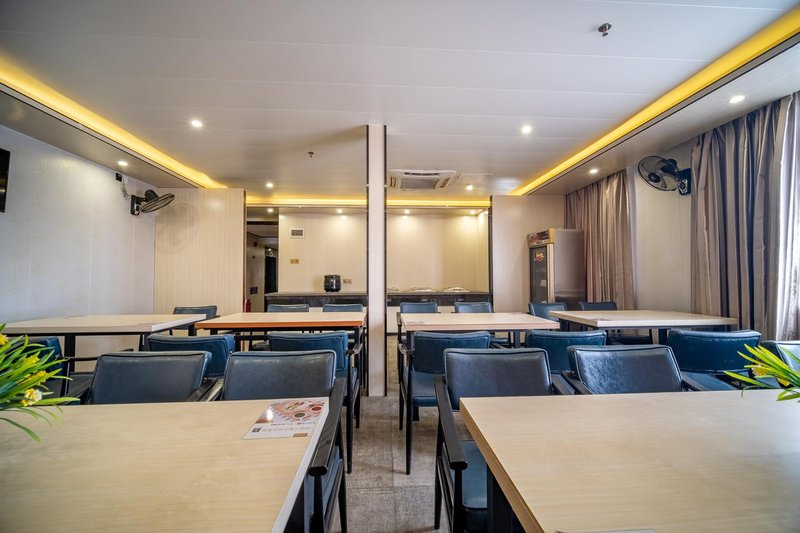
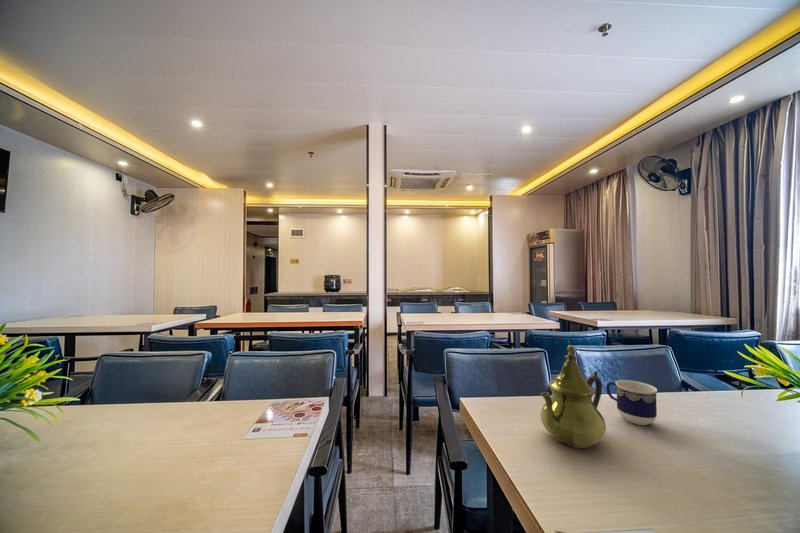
+ teapot [539,344,607,449]
+ cup [605,379,658,426]
